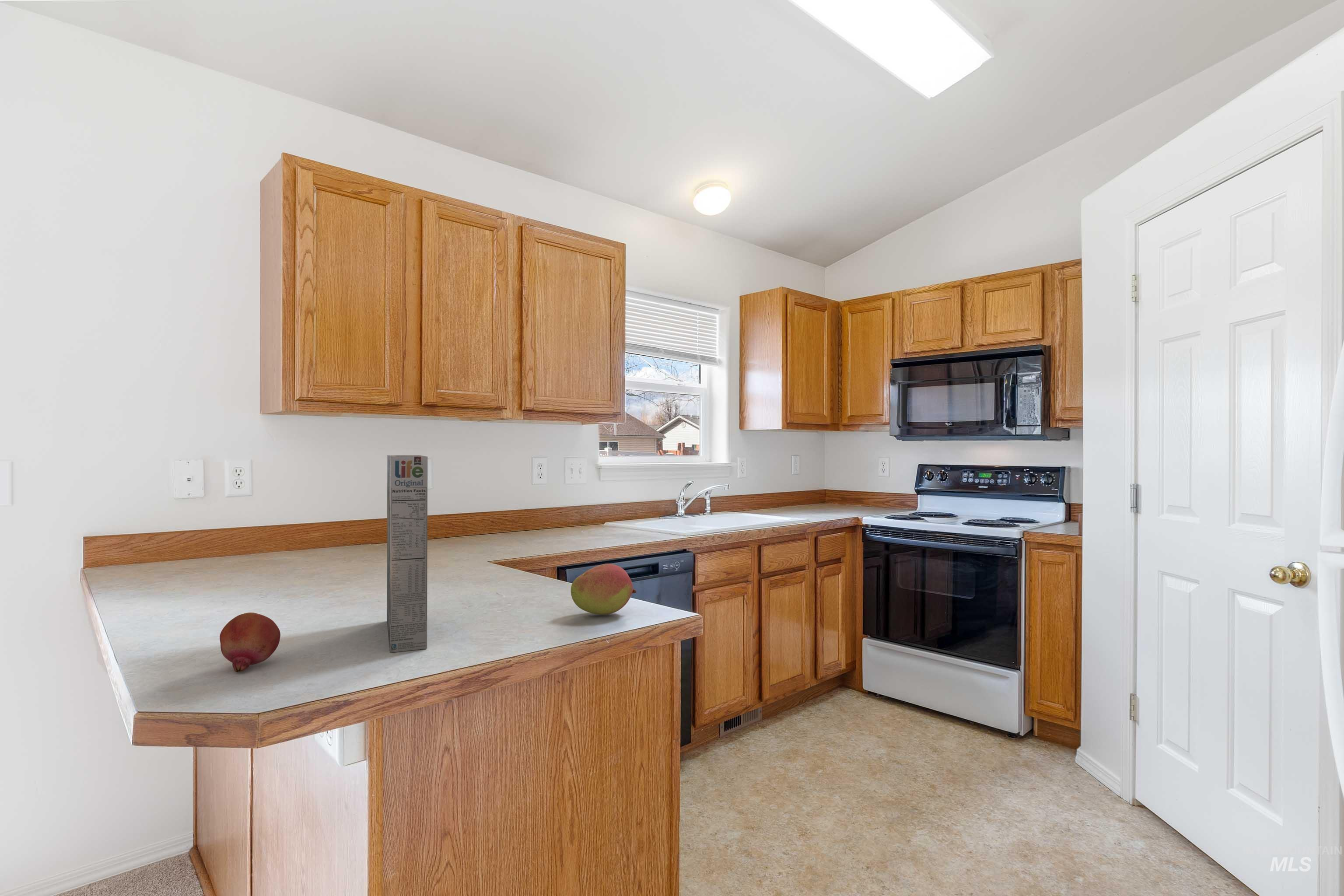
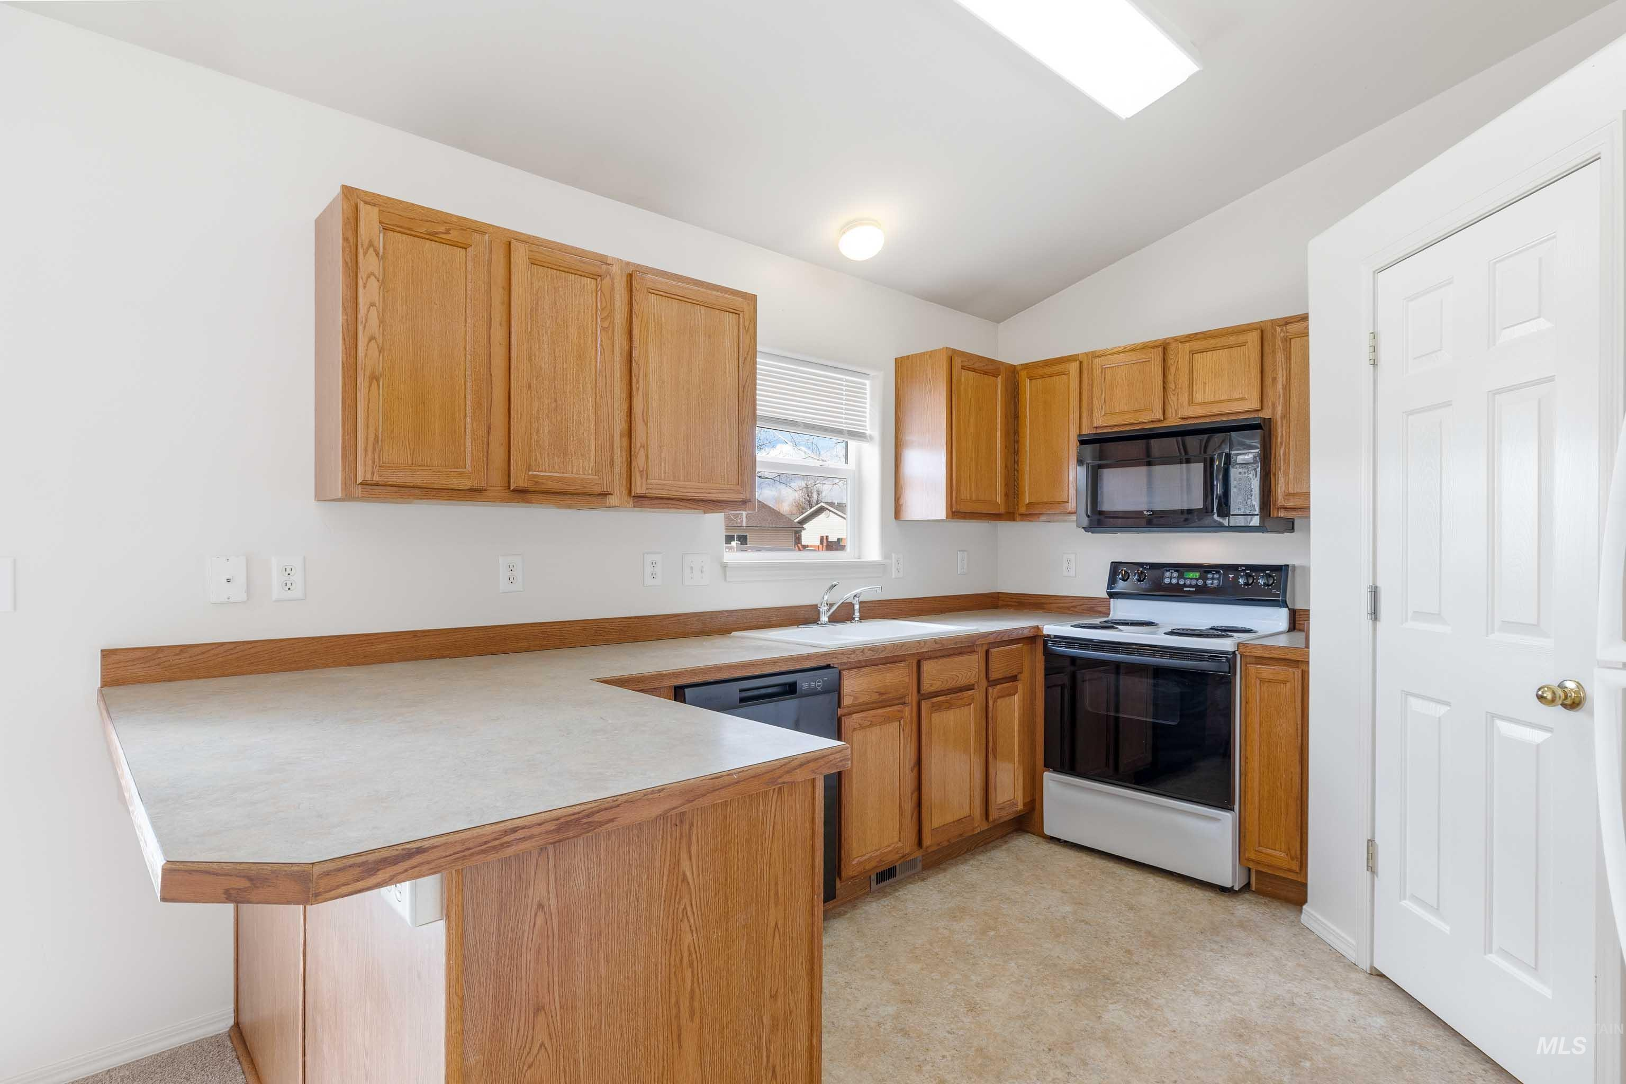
- fruit [570,563,637,615]
- fruit [219,612,281,672]
- cereal box [386,455,428,653]
